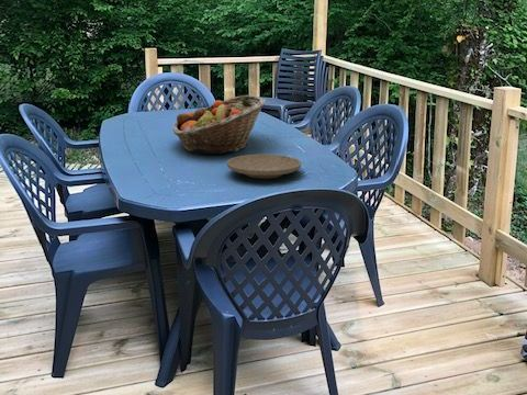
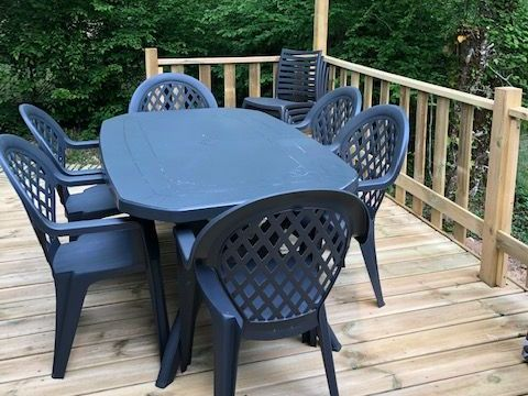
- fruit basket [171,94,267,155]
- plate [225,154,303,180]
